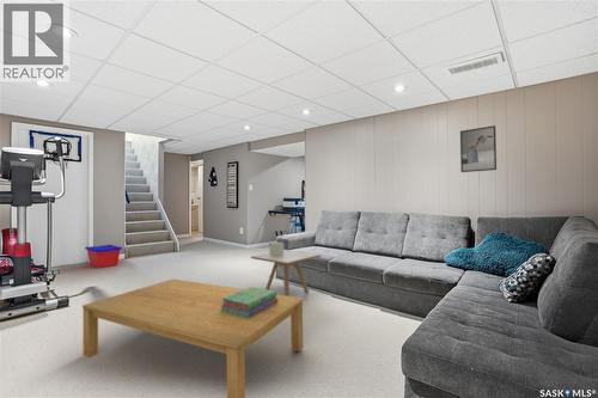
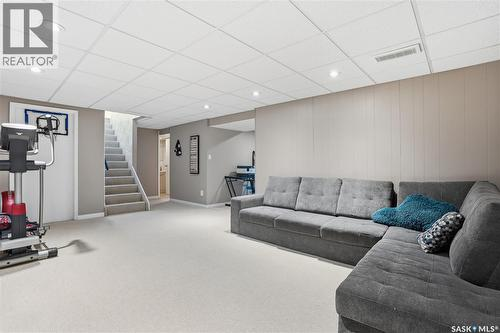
- coffee table [81,278,304,398]
- stack of books [220,286,279,318]
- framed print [459,124,498,173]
- storage bin [84,244,123,269]
- table lamp [262,213,292,256]
- side table [250,249,322,296]
